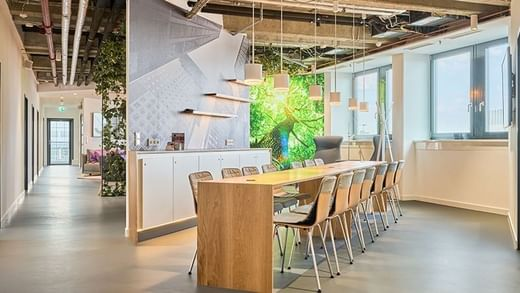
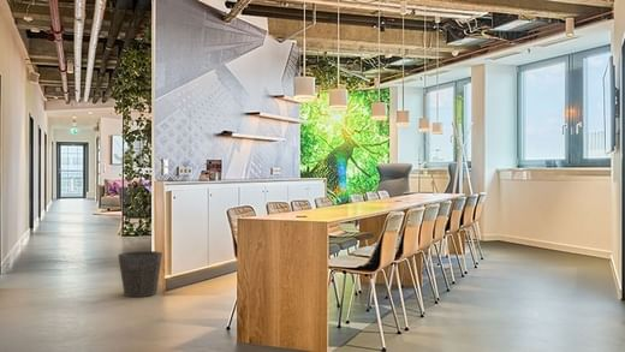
+ waste bin [117,250,163,298]
